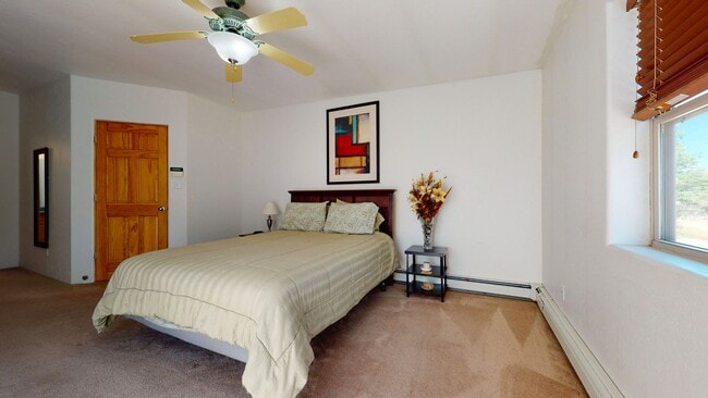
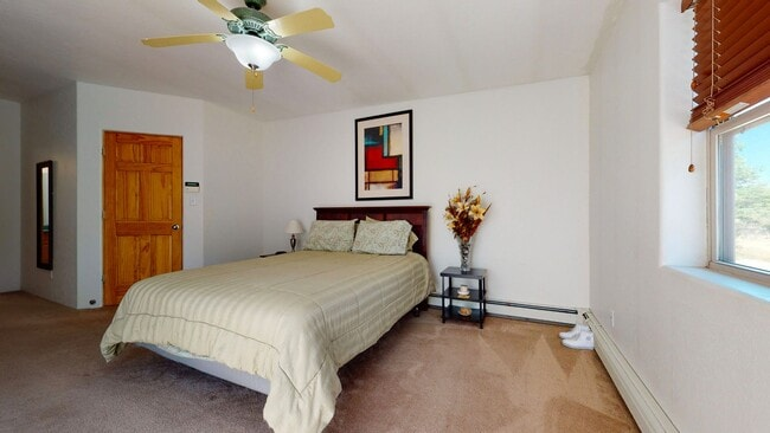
+ boots [558,322,595,351]
